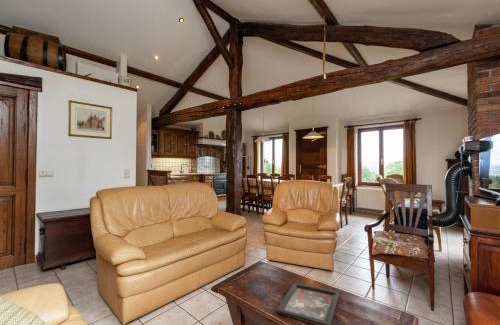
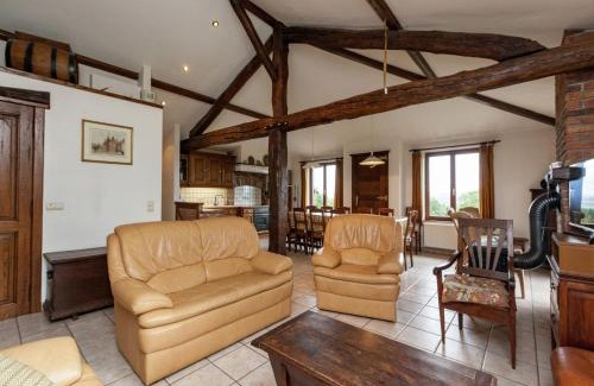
- decorative tray [275,282,340,325]
